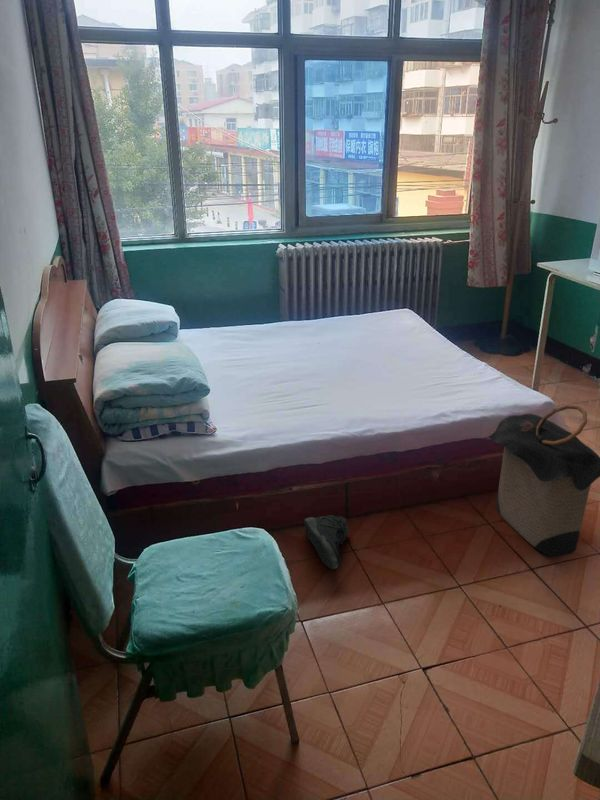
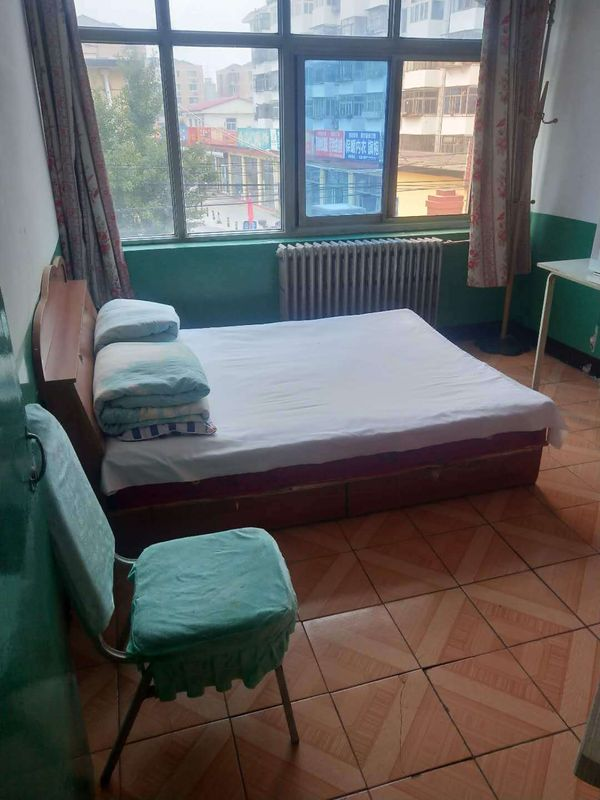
- sneaker [303,514,350,570]
- laundry hamper [489,404,600,557]
